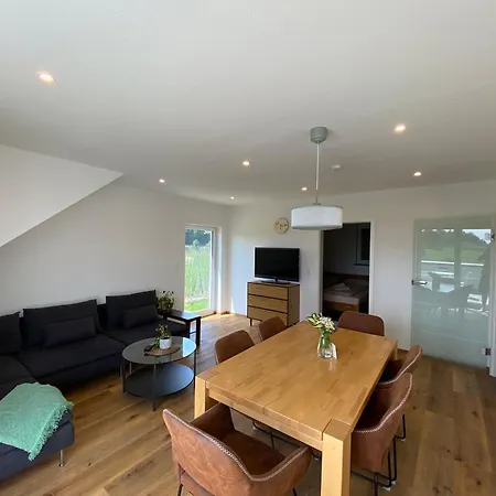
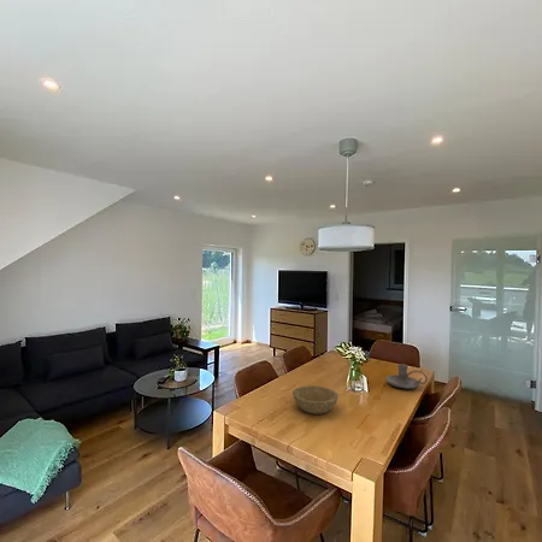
+ bowl [291,384,340,416]
+ candle holder [385,363,429,390]
